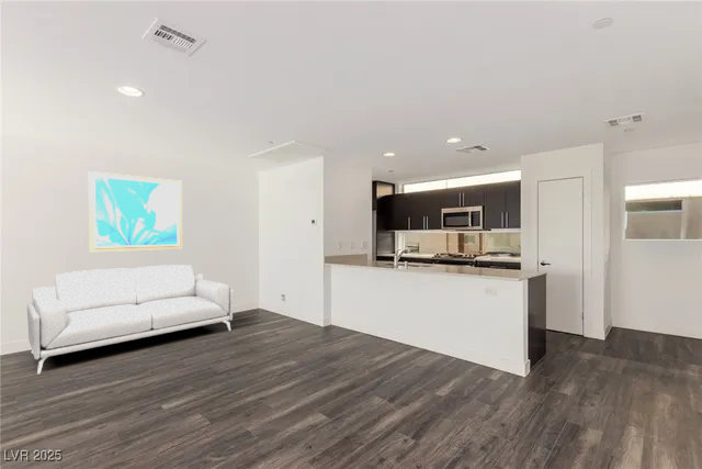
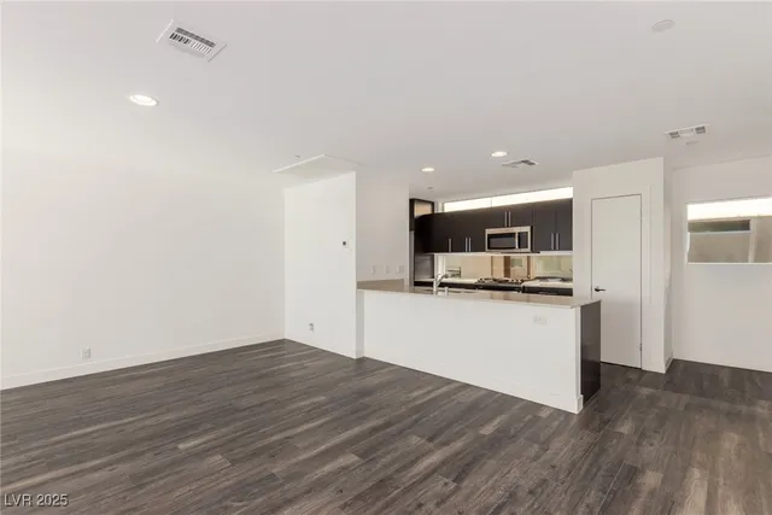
- wall art [88,170,183,253]
- sofa [26,264,235,375]
